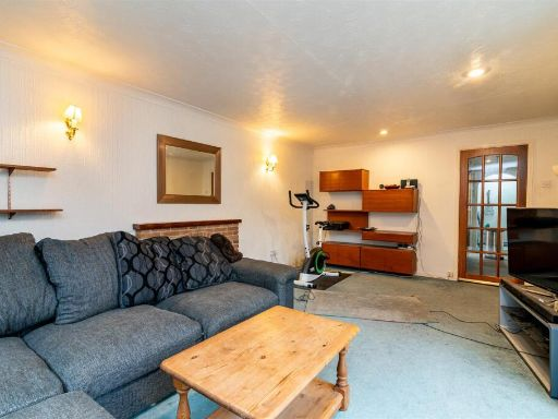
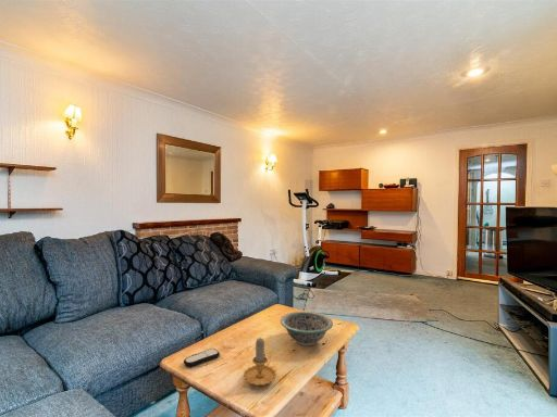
+ candle [243,337,277,387]
+ remote control [183,348,221,368]
+ decorative bowl [280,311,334,346]
